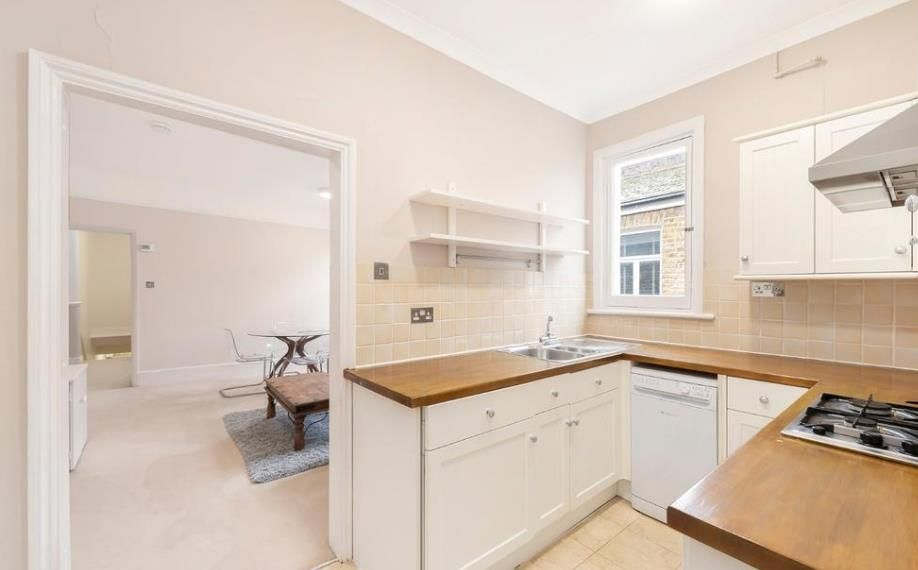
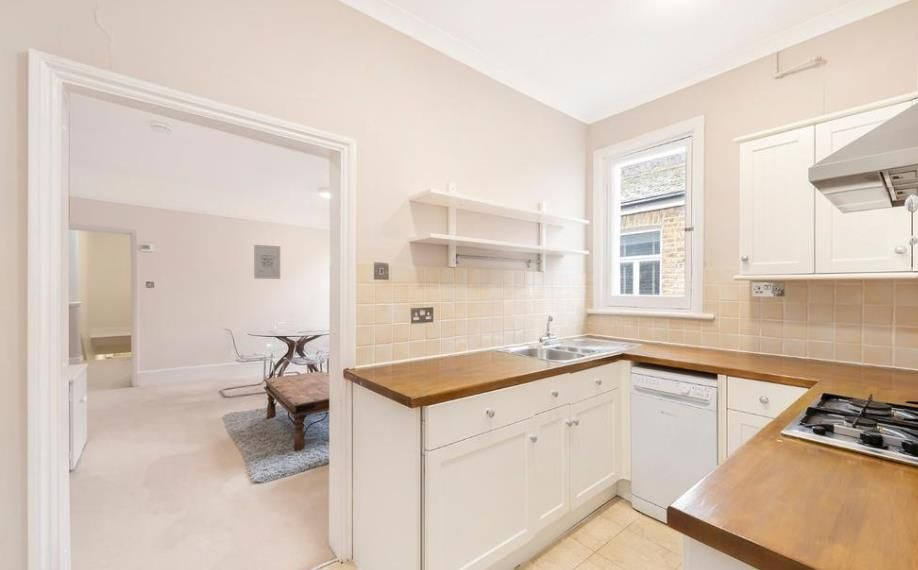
+ wall art [253,244,281,280]
